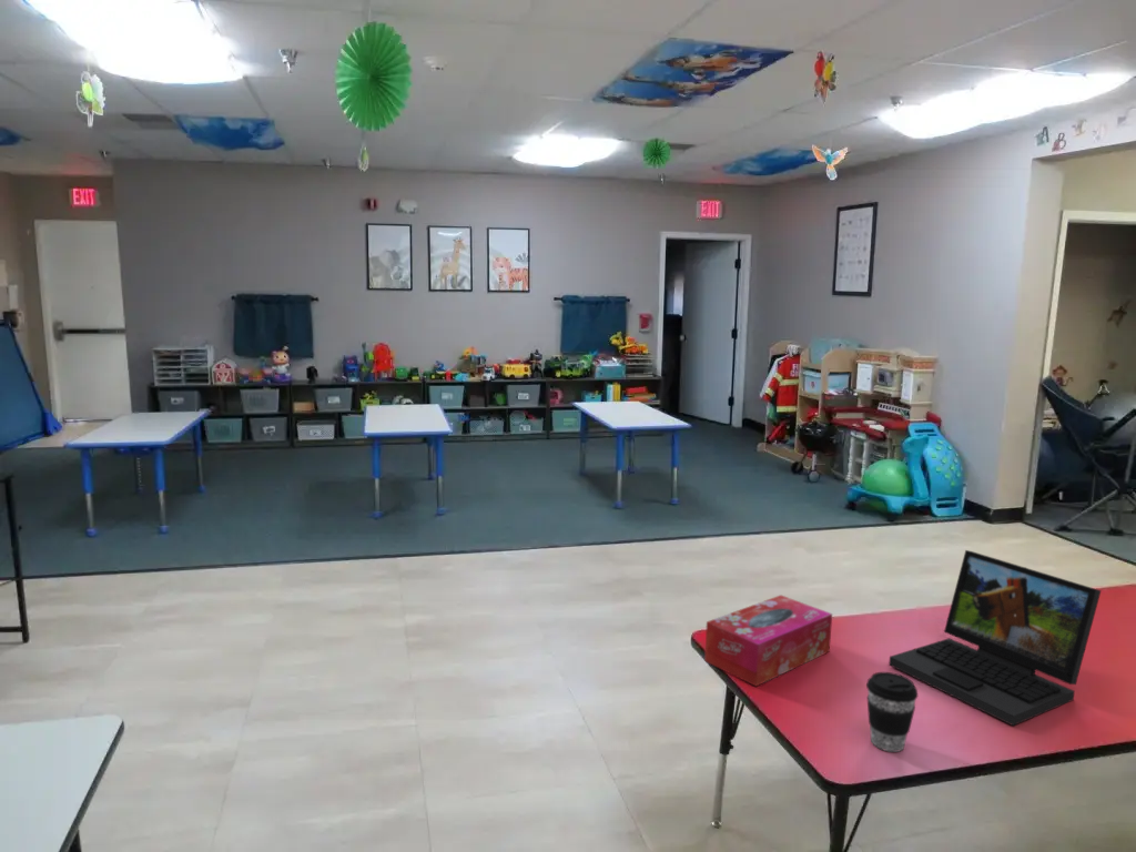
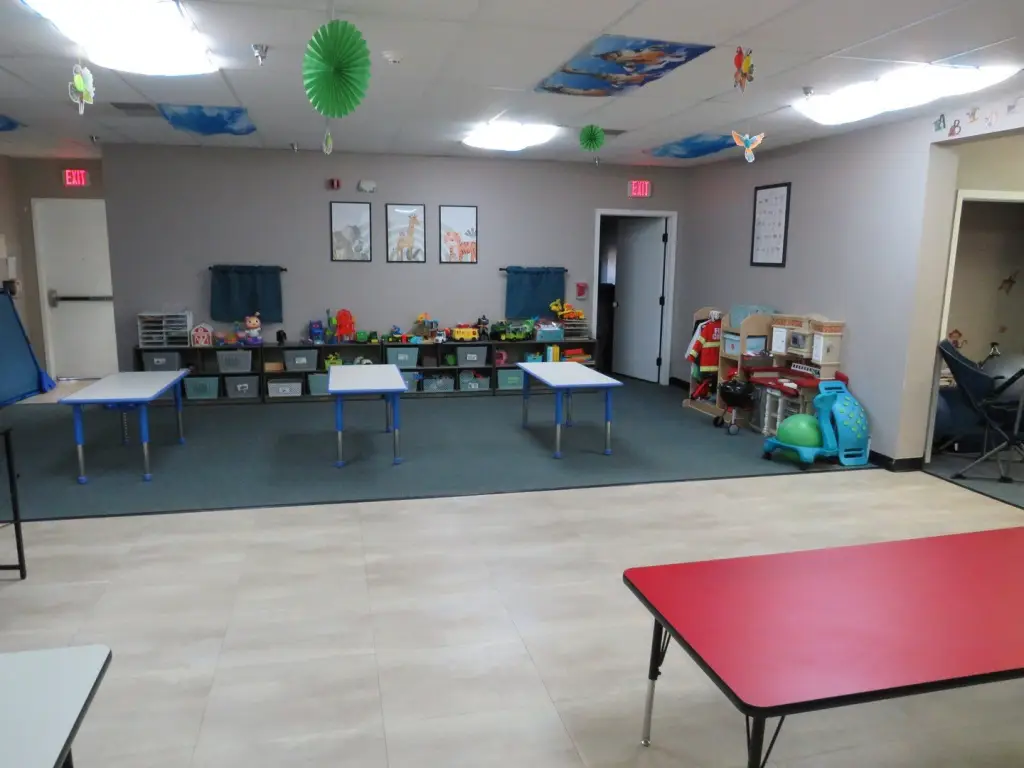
- tissue box [703,594,833,688]
- laptop [888,549,1103,727]
- coffee cup [865,671,919,753]
